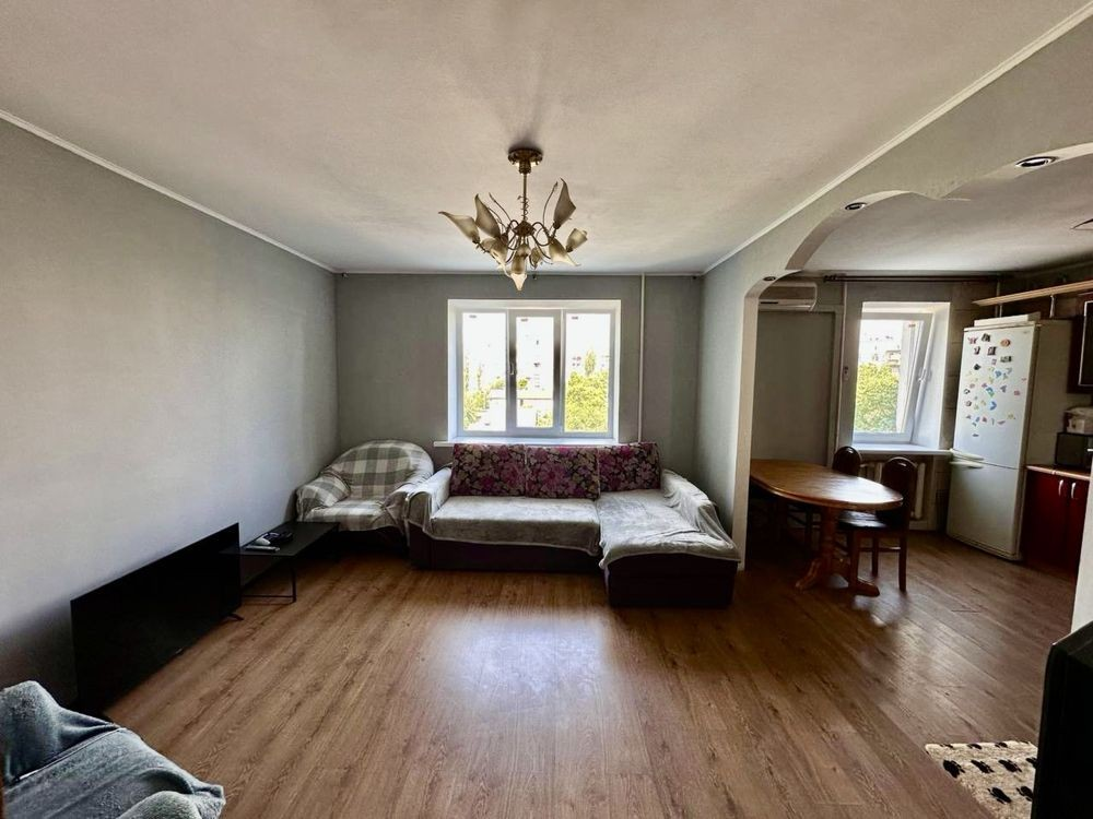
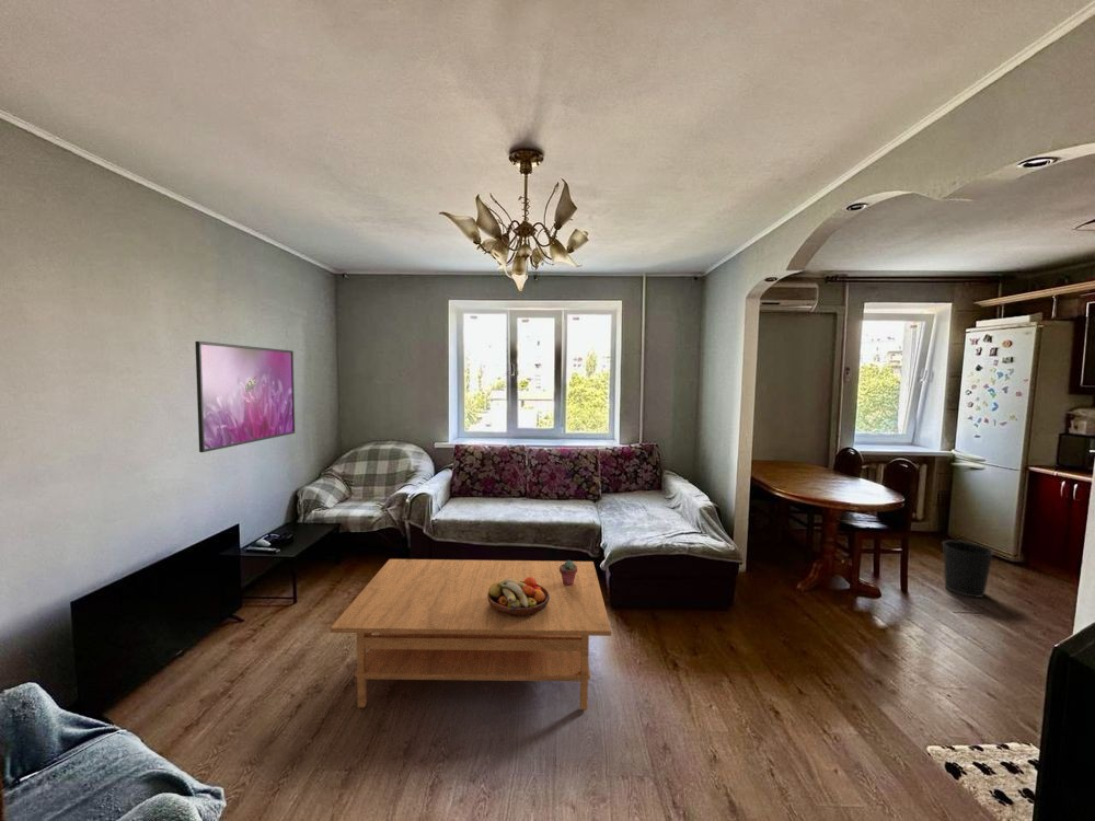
+ potted succulent [560,559,577,586]
+ fruit bowl [487,577,550,616]
+ wastebasket [942,540,995,599]
+ coffee table [328,558,612,710]
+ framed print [194,340,296,453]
